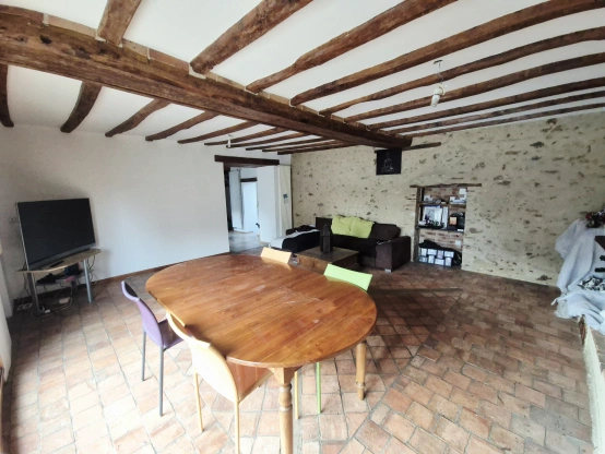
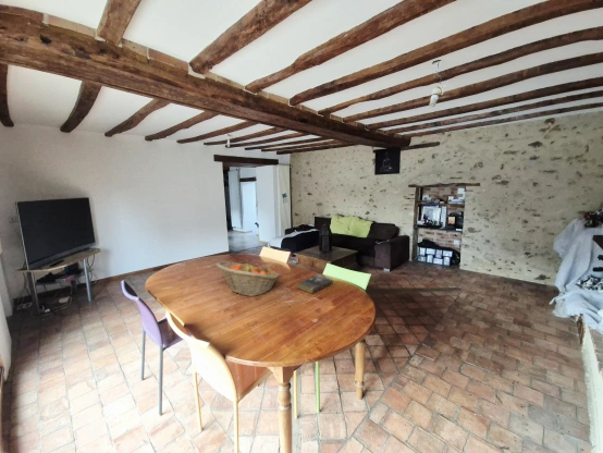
+ fruit basket [216,260,280,297]
+ book [296,273,334,294]
